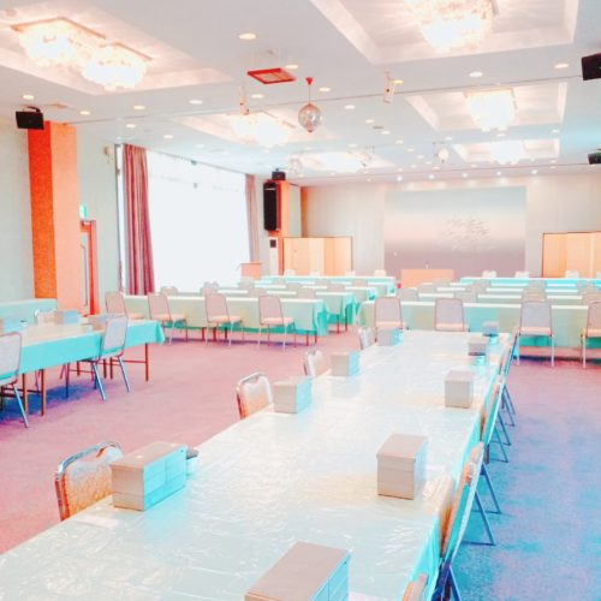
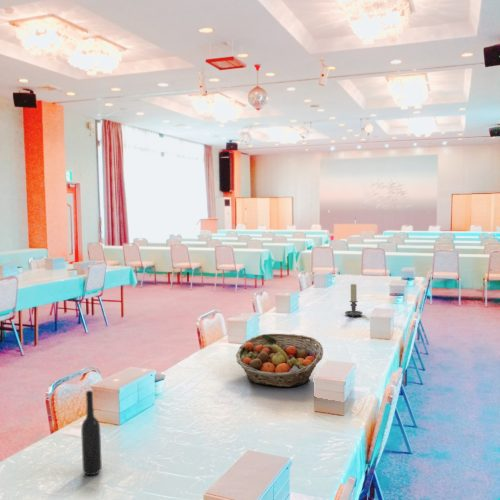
+ candle holder [344,283,363,317]
+ bottle [80,390,103,476]
+ fruit basket [235,333,324,388]
